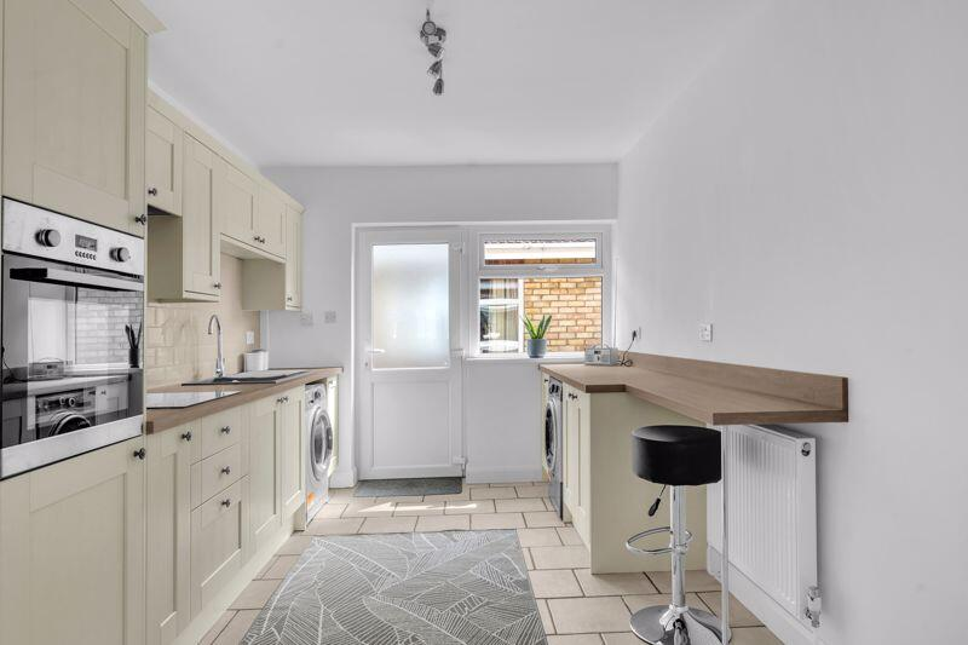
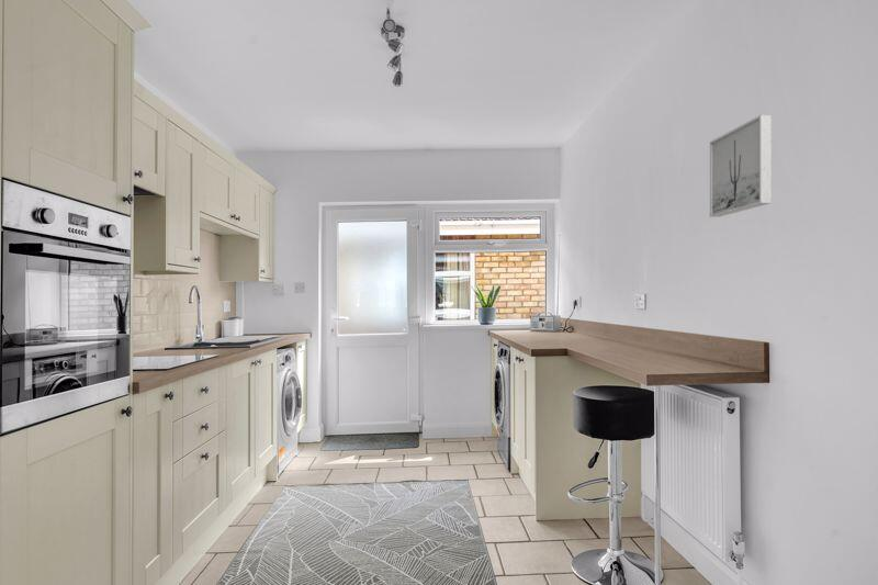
+ wall art [709,114,773,218]
